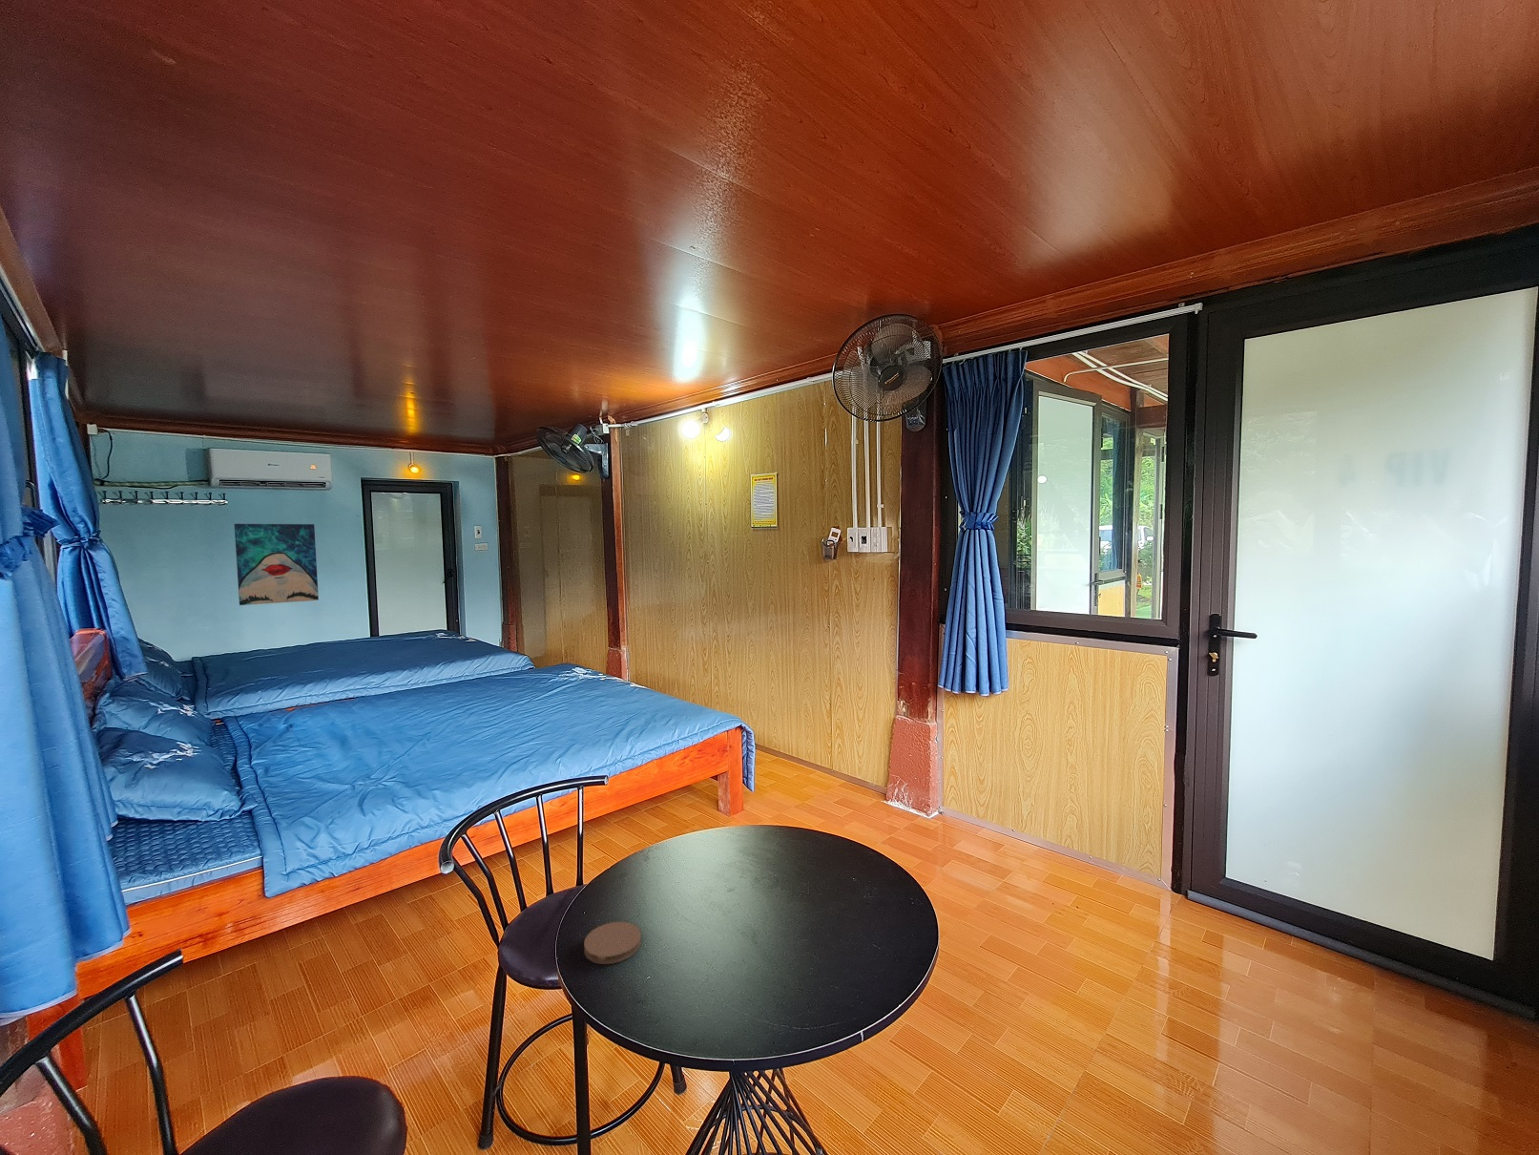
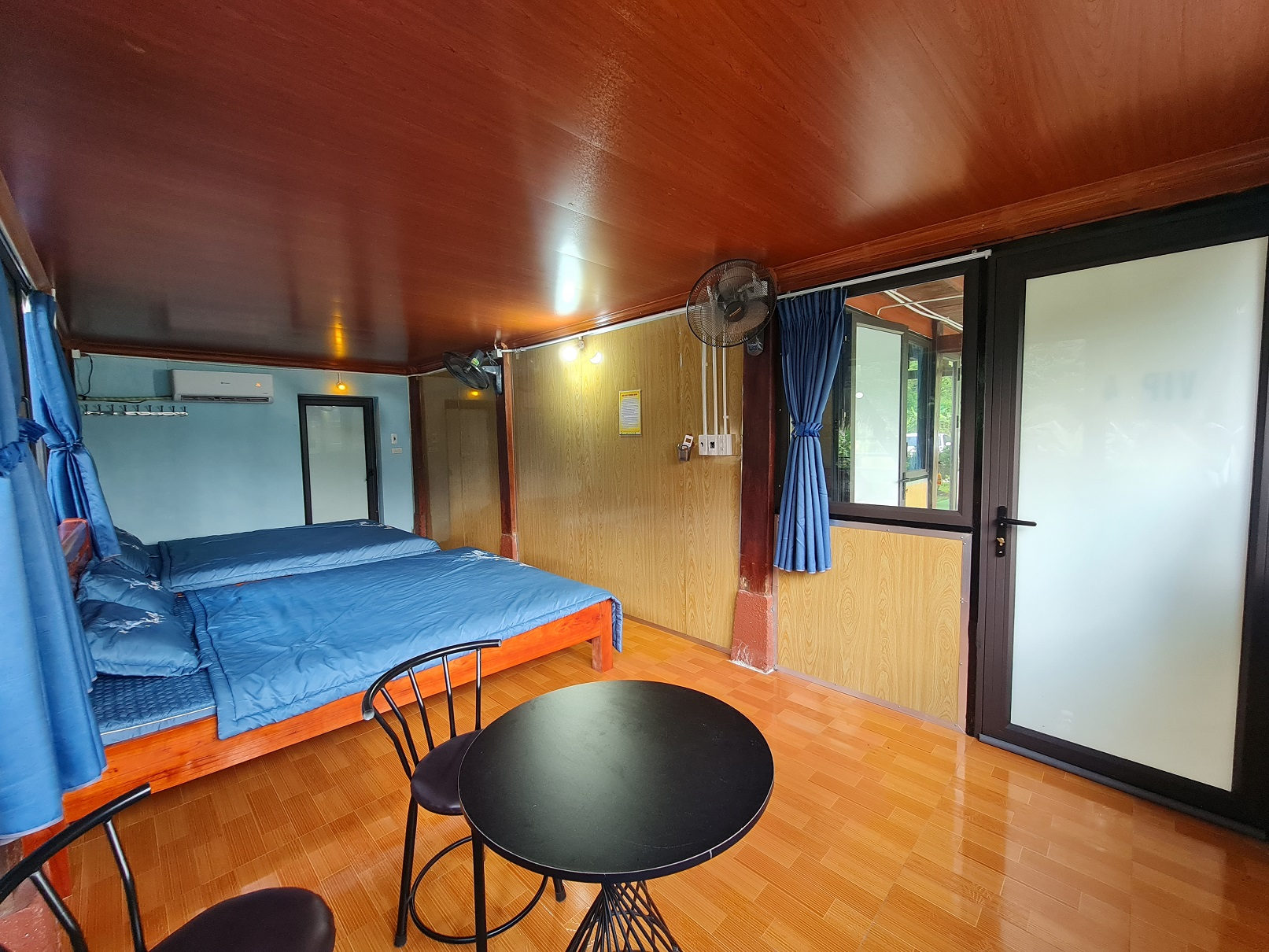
- wall art [234,523,320,607]
- coaster [583,921,642,965]
